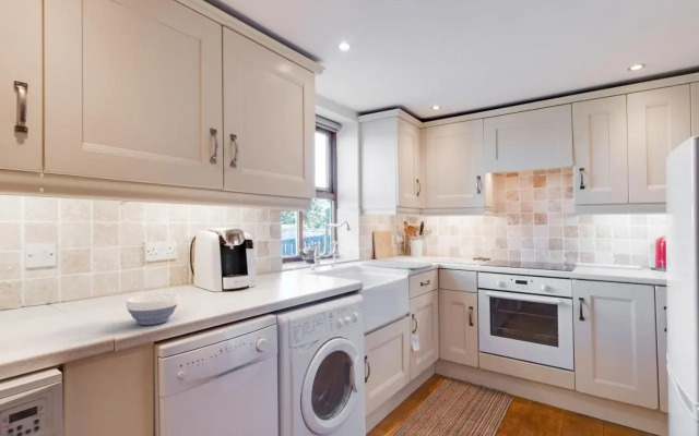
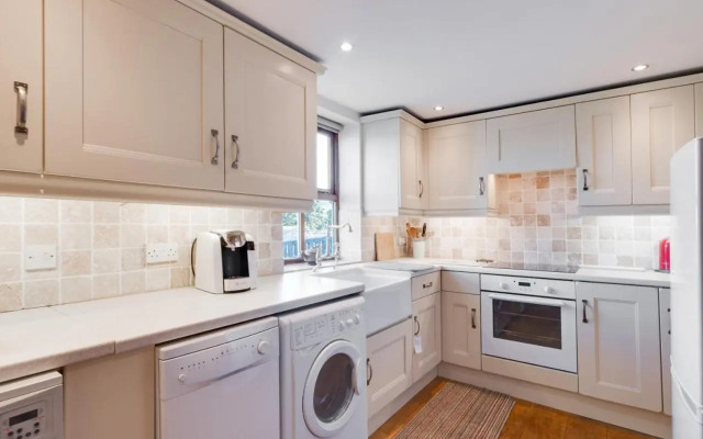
- bowl [126,292,180,326]
